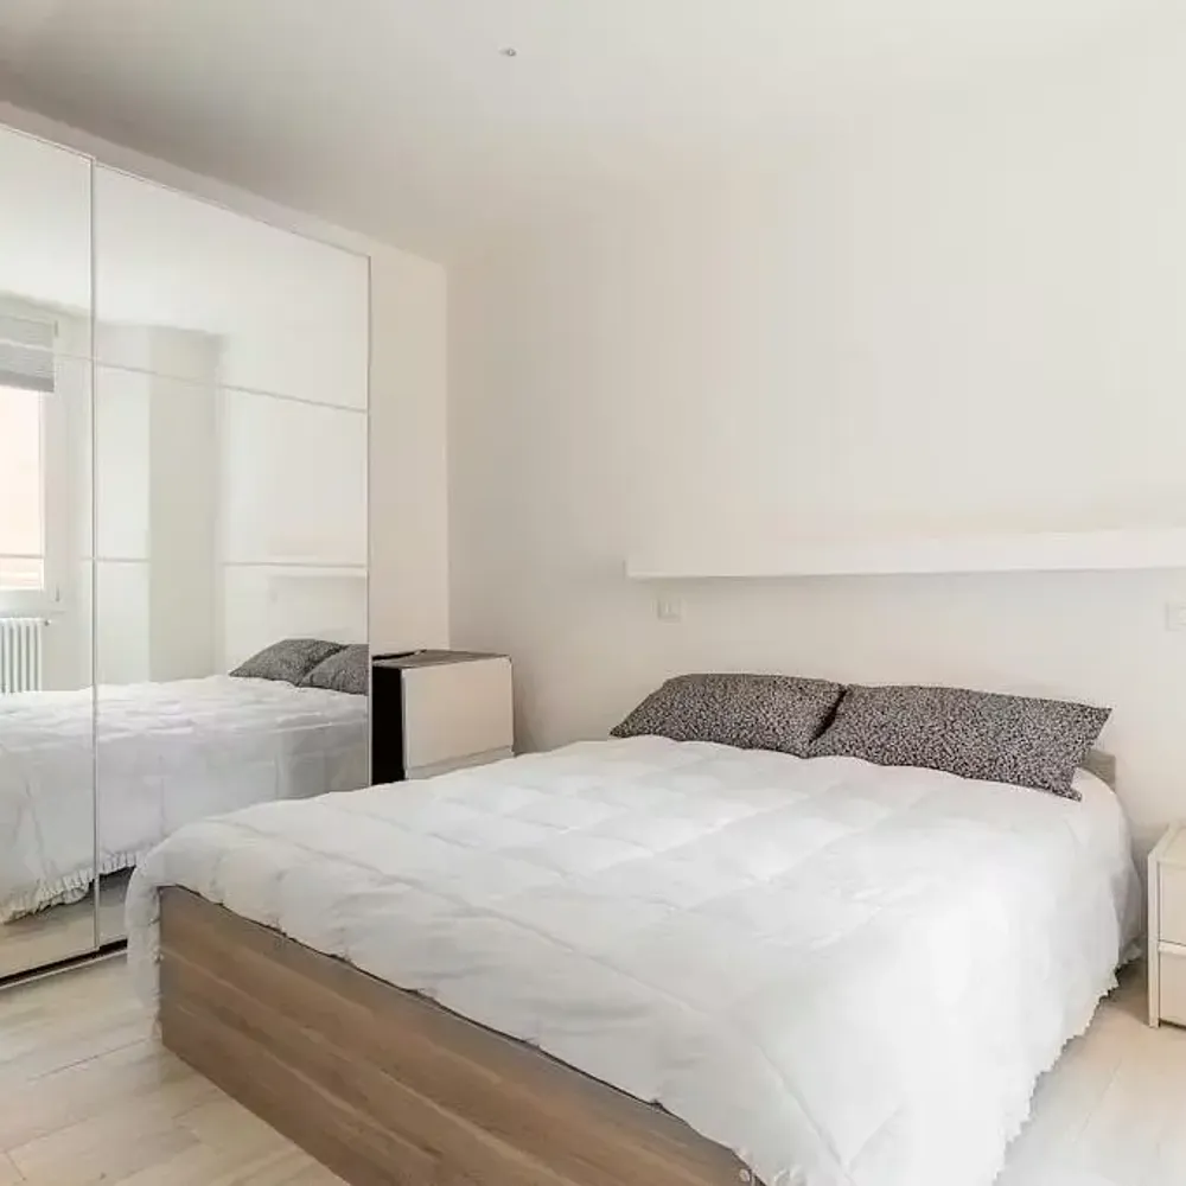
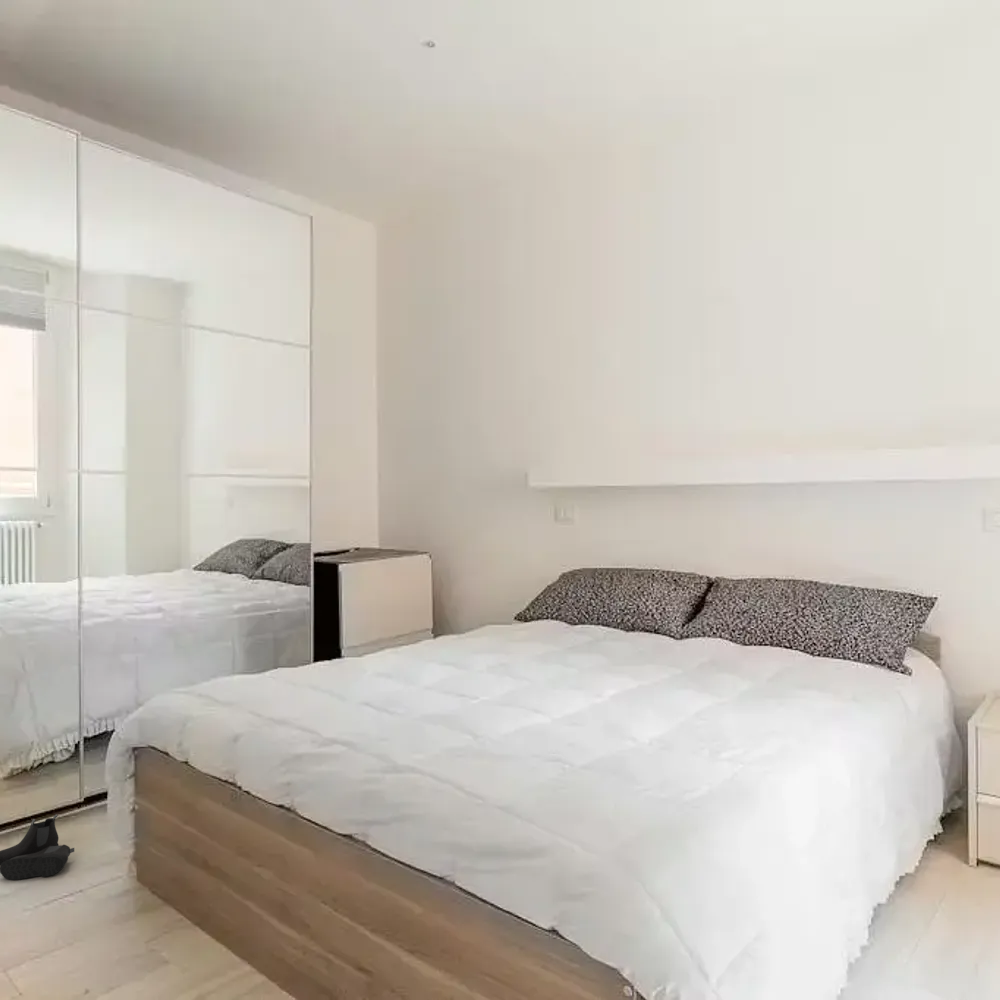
+ boots [0,813,75,881]
